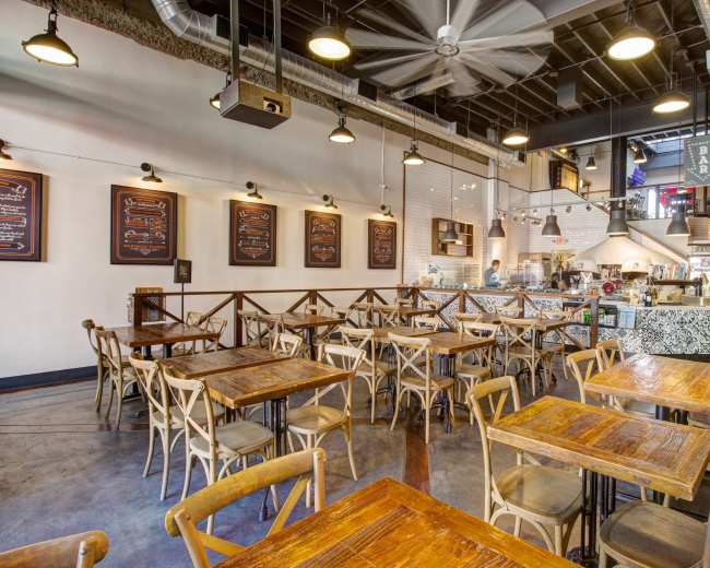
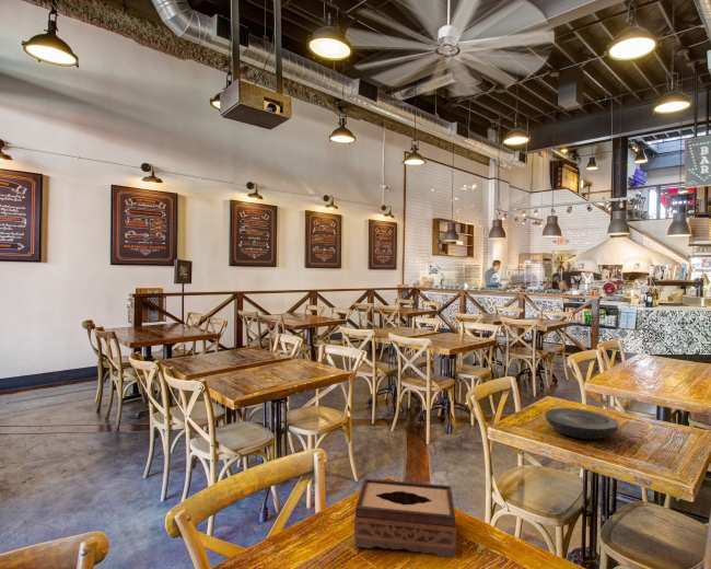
+ plate [544,407,620,440]
+ tissue box [353,477,457,559]
